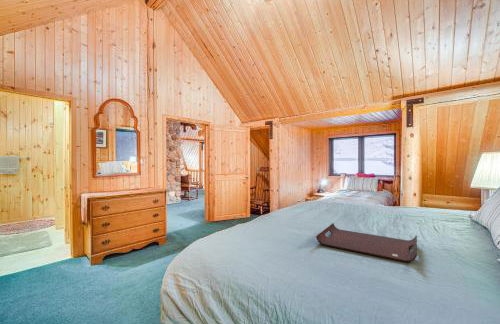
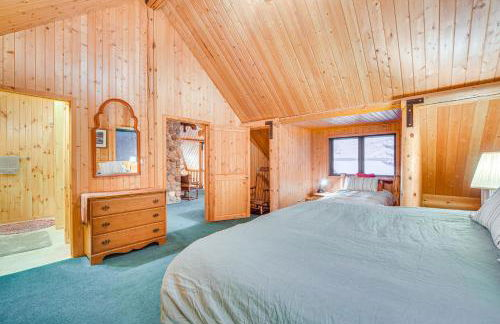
- serving tray [315,222,418,263]
